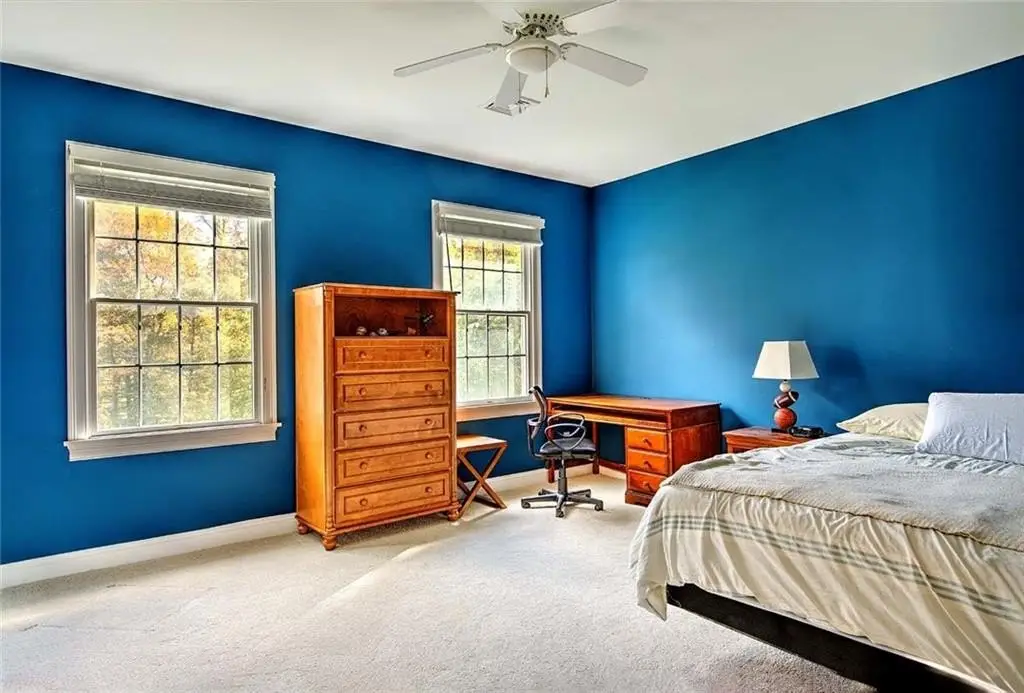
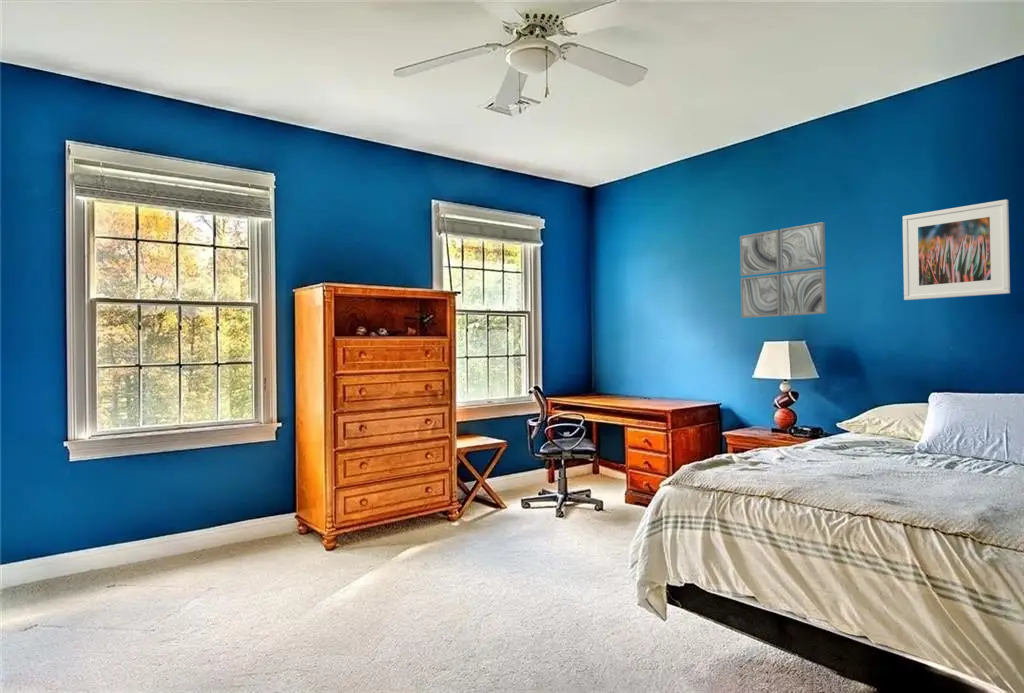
+ wall art [739,221,827,319]
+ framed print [902,199,1011,301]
